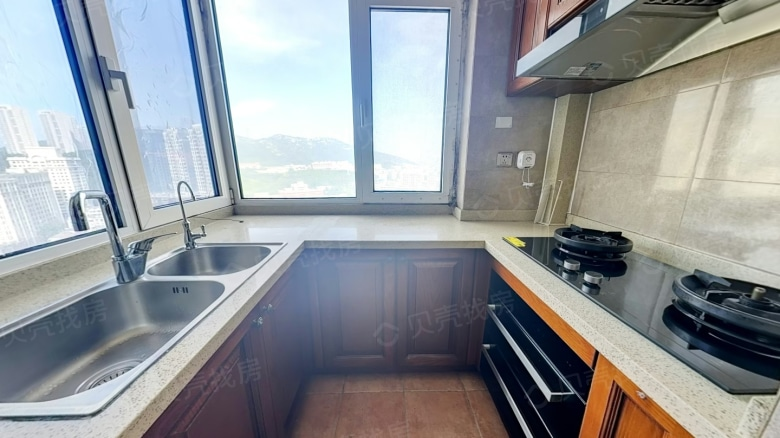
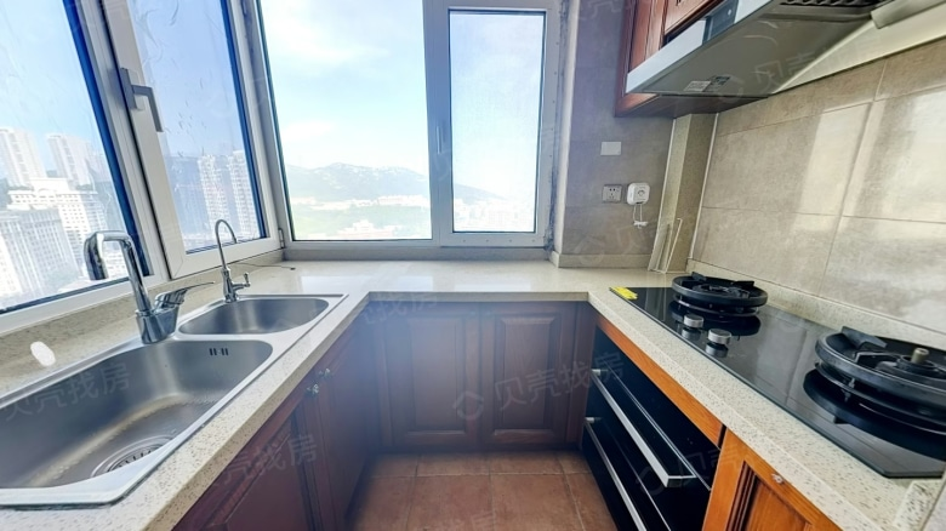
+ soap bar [29,341,57,367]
